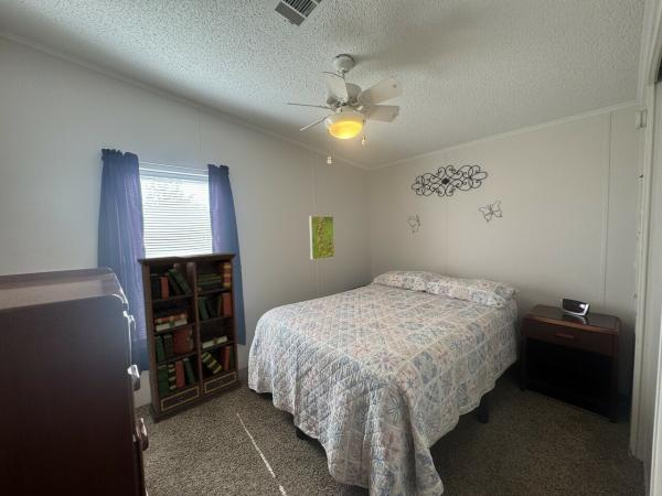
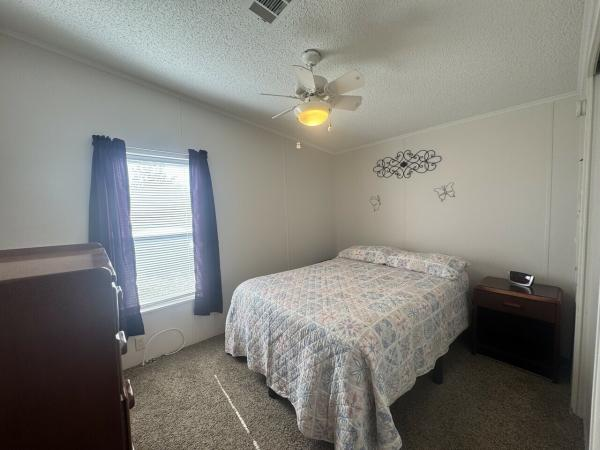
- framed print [308,215,335,261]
- bookcase [136,251,243,425]
